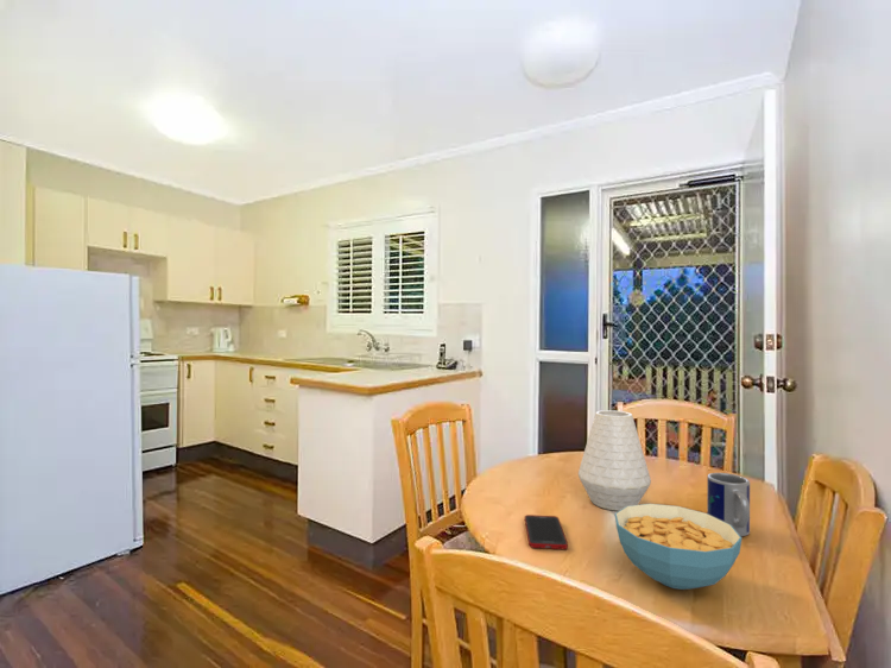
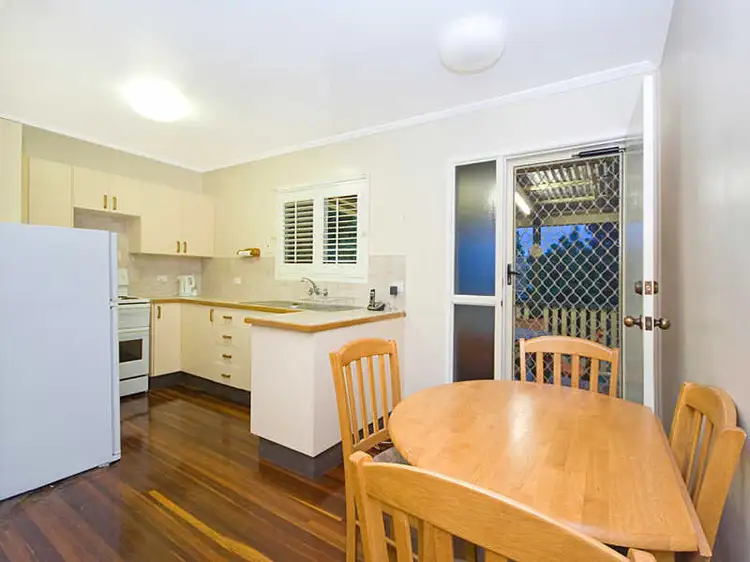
- cell phone [524,513,569,550]
- mug [706,472,751,537]
- cereal bowl [614,503,742,591]
- vase [577,409,652,512]
